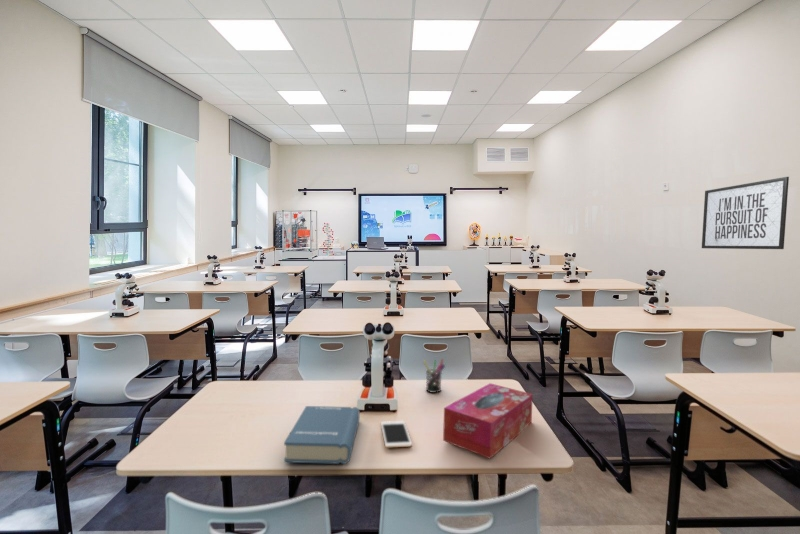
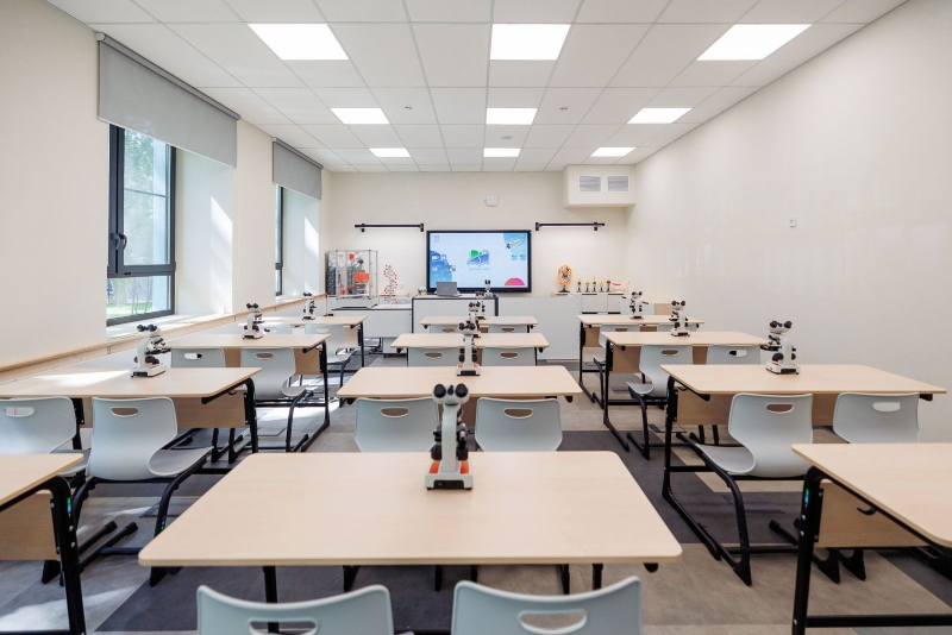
- mirror [701,176,790,250]
- cell phone [380,420,413,448]
- hardback book [283,405,361,465]
- pen holder [422,358,446,394]
- tissue box [442,382,534,459]
